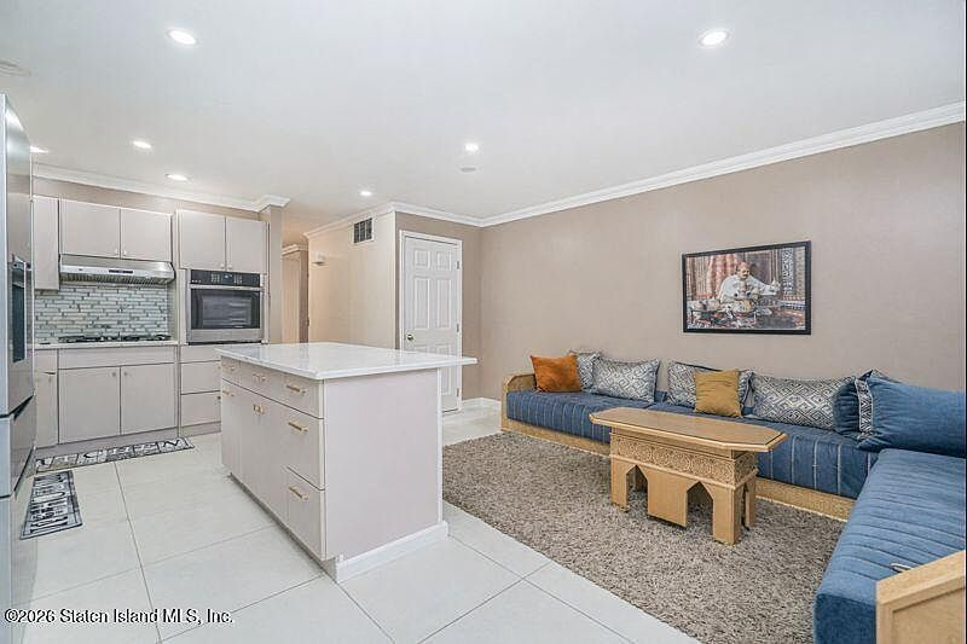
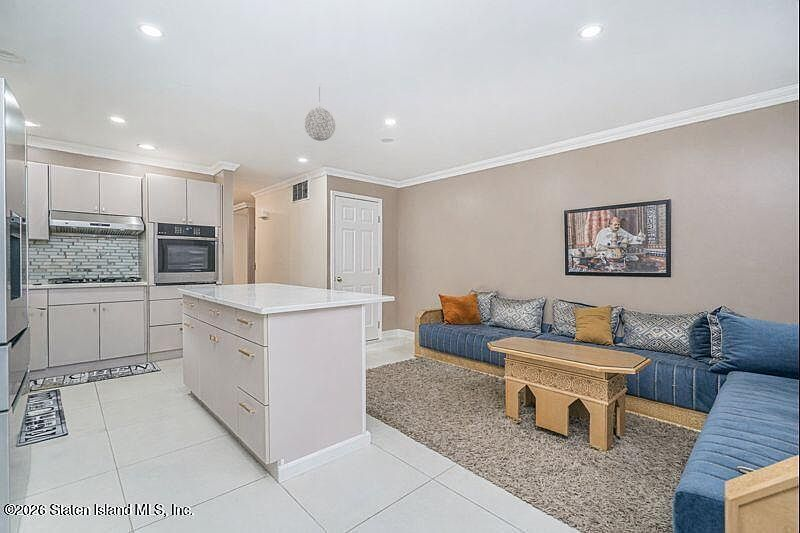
+ pendant light [303,83,337,142]
